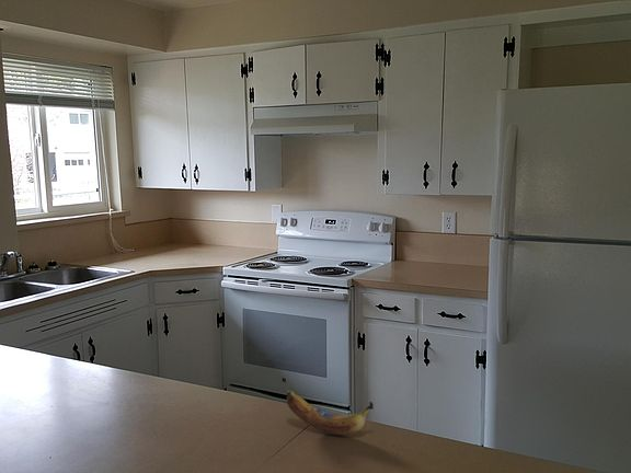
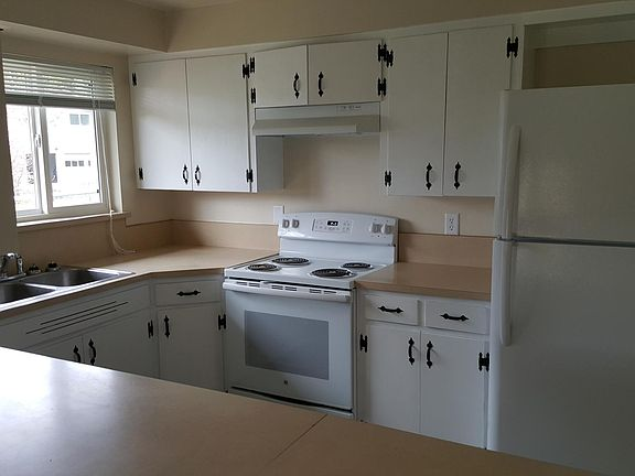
- banana [286,390,375,436]
